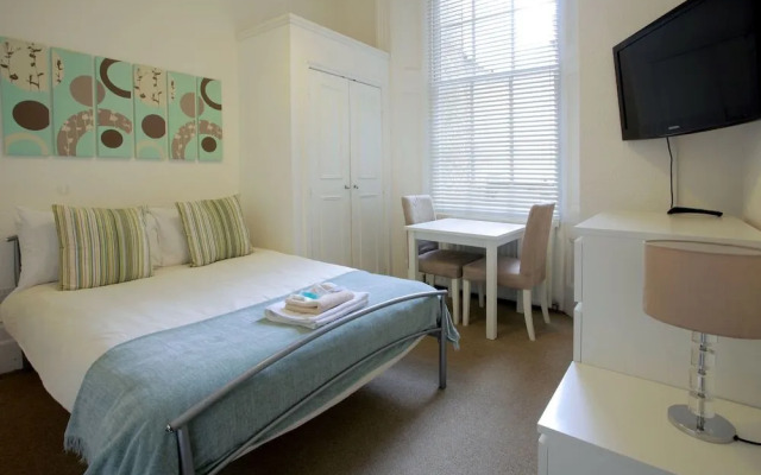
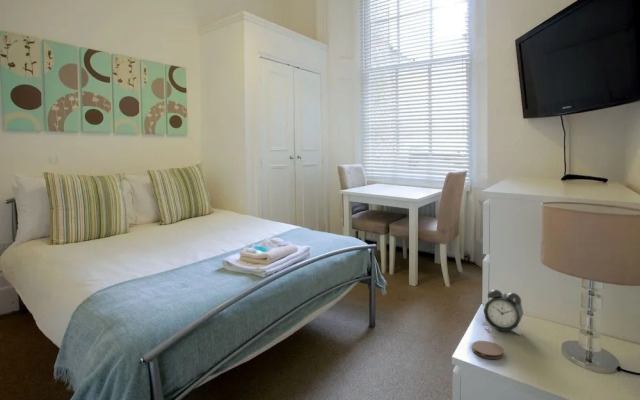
+ alarm clock [482,289,524,336]
+ coaster [471,340,505,360]
